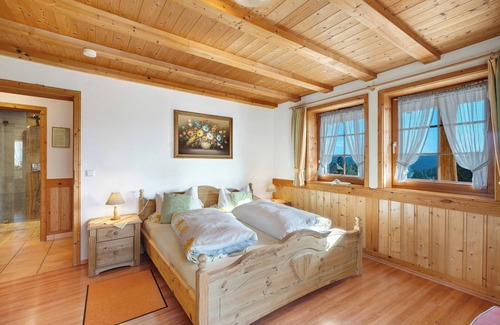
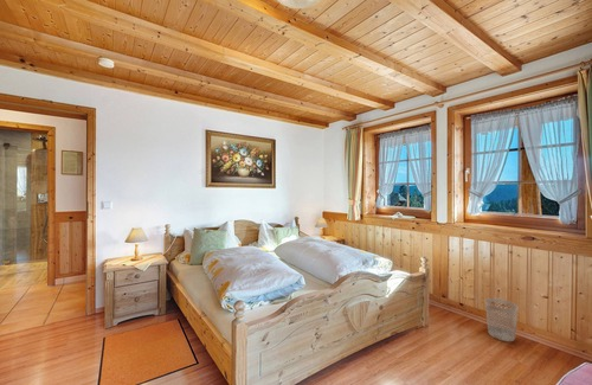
+ wastebasket [484,297,520,342]
